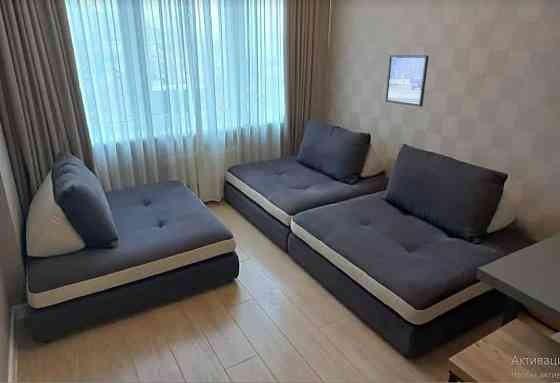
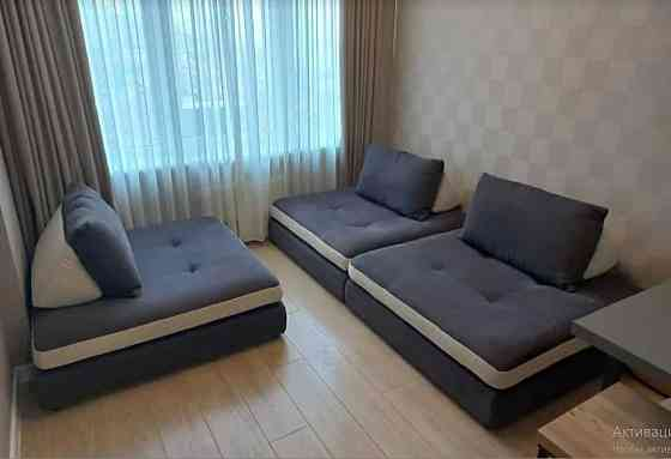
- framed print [385,54,429,107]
